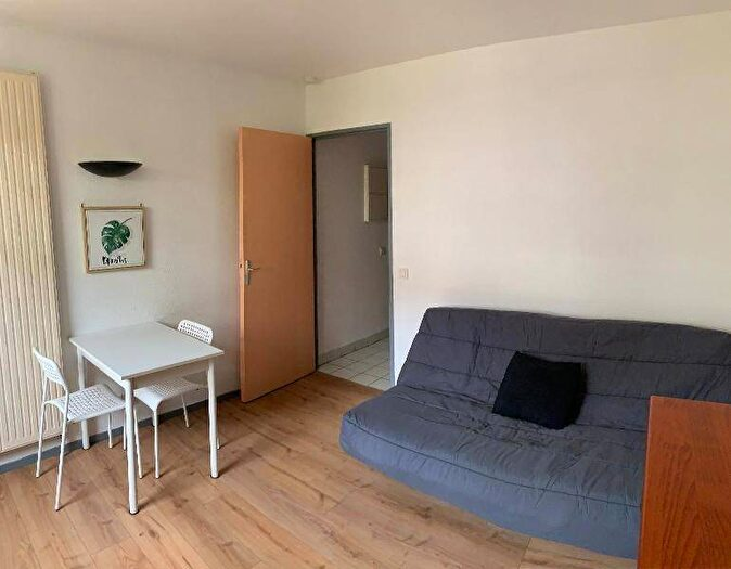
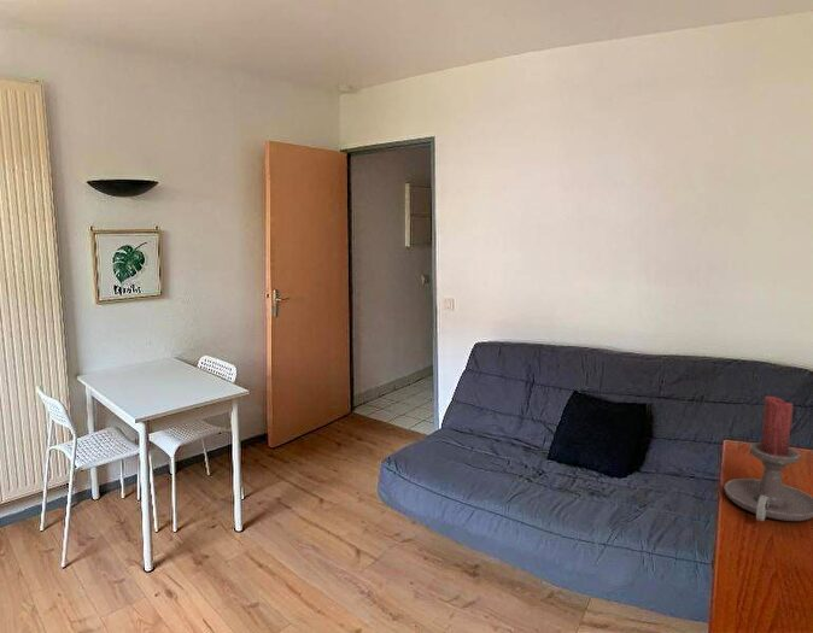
+ candle holder [724,395,813,522]
